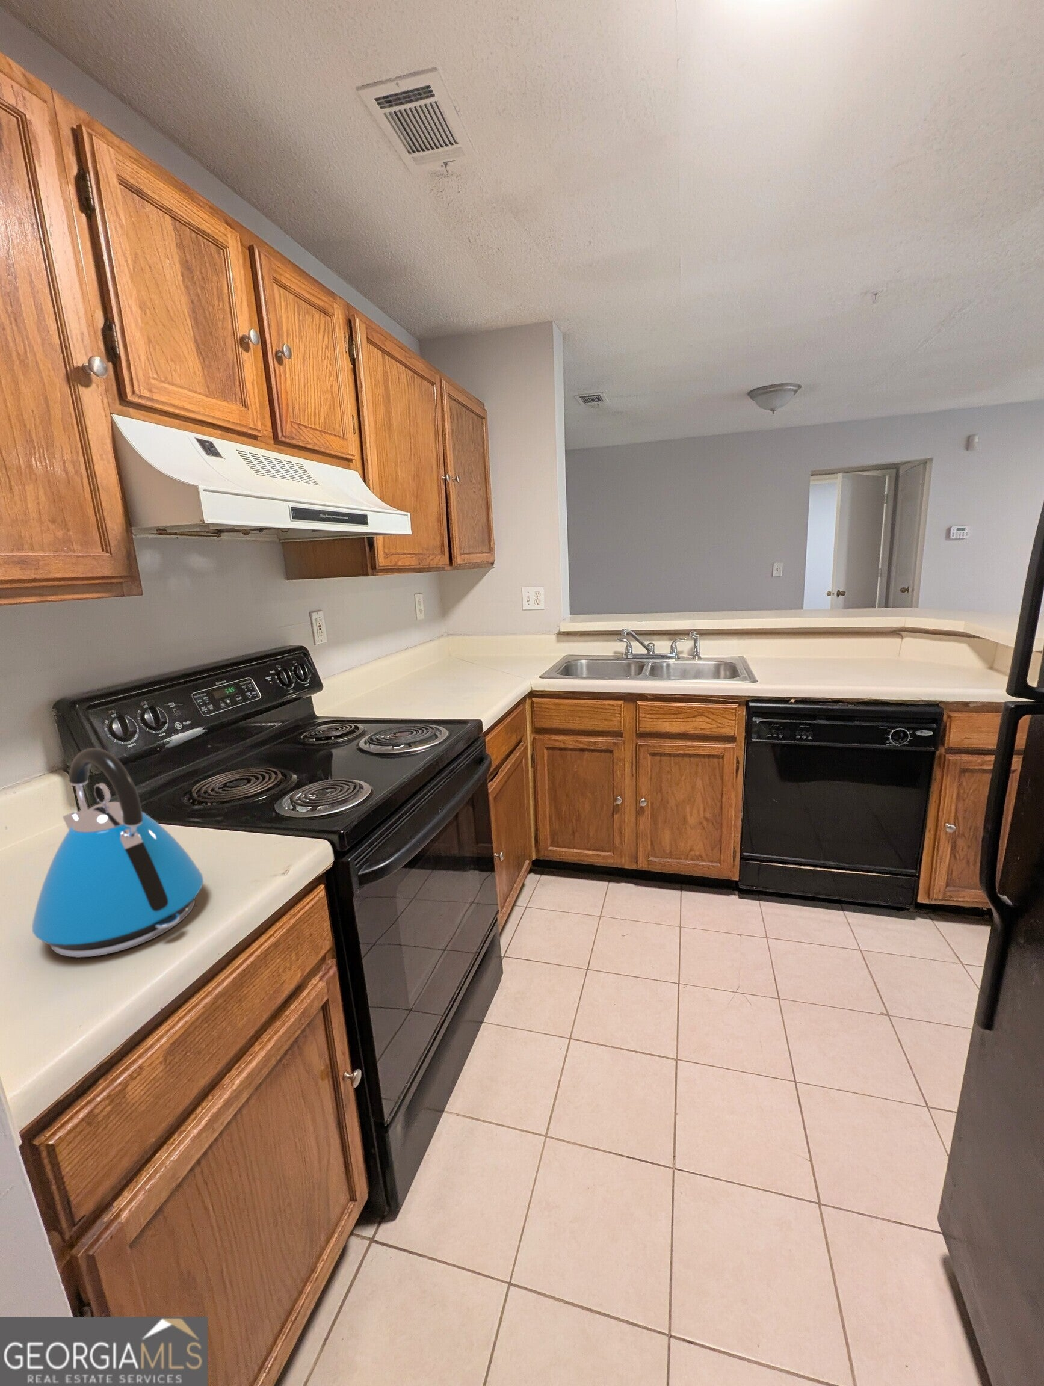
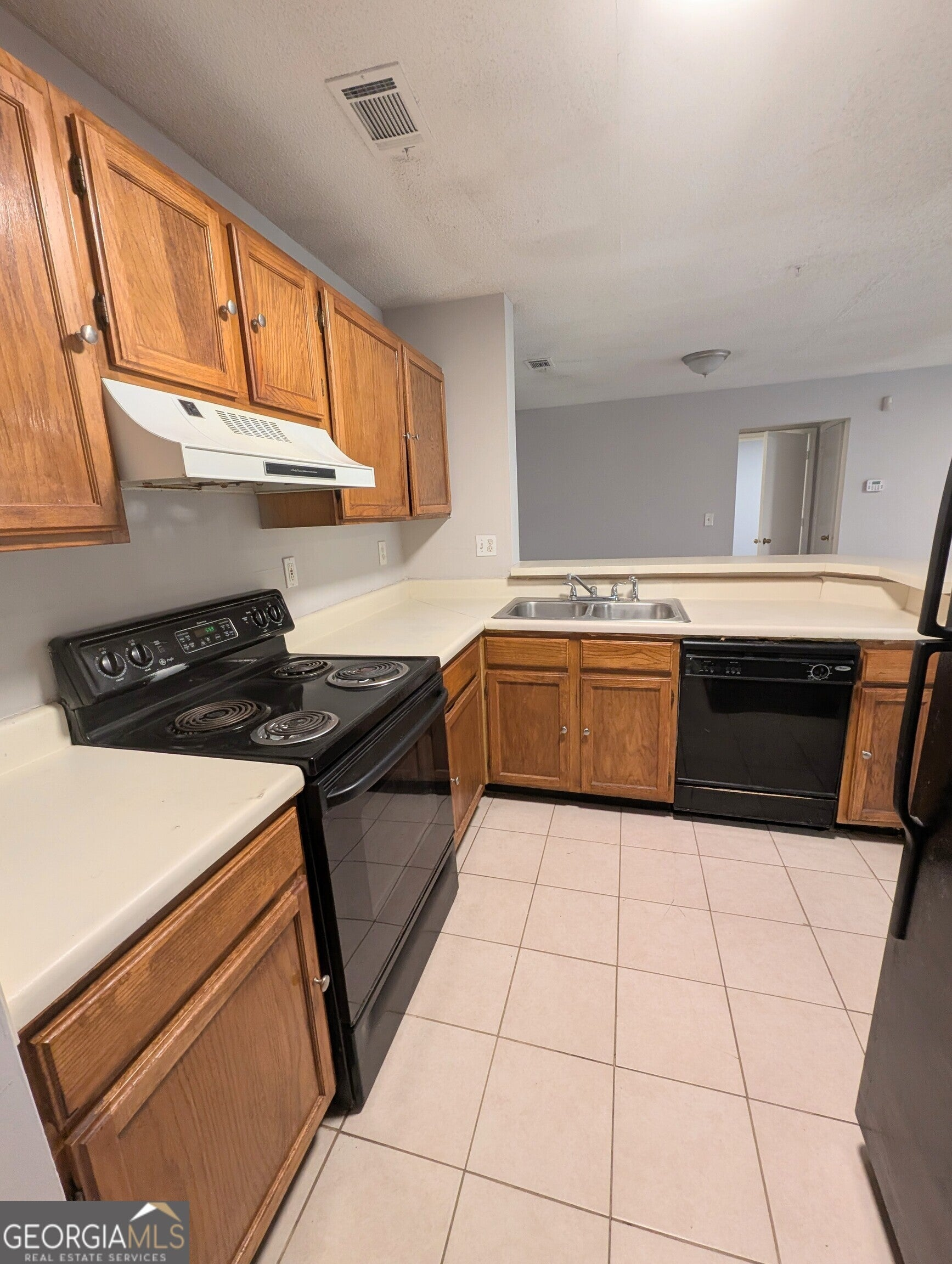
- kettle [32,747,204,958]
